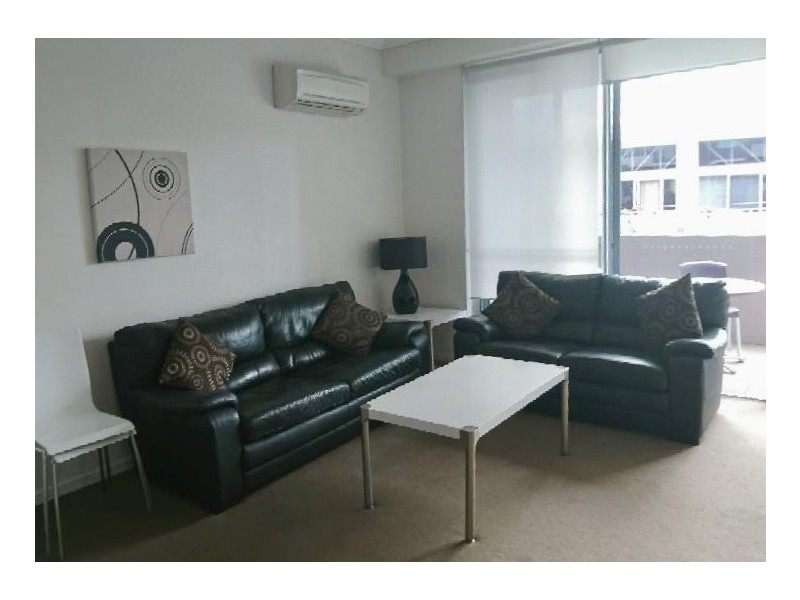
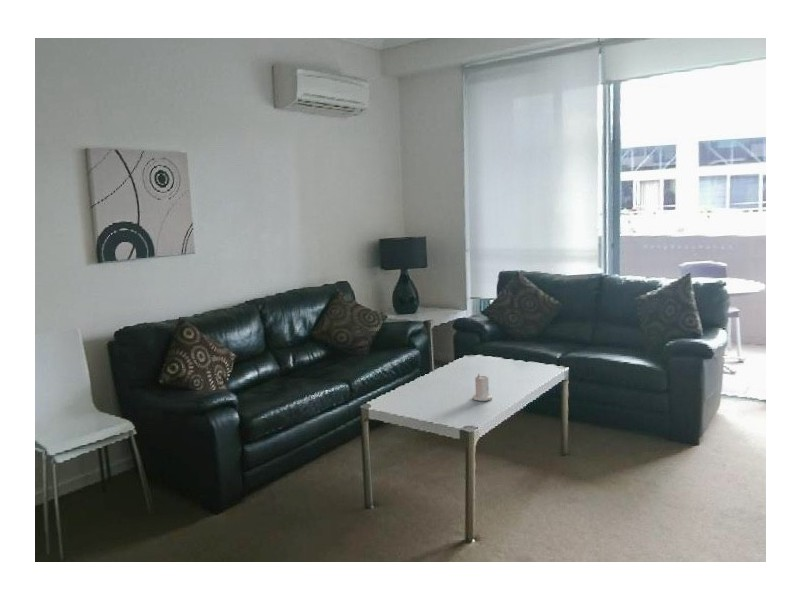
+ candle [472,373,493,402]
